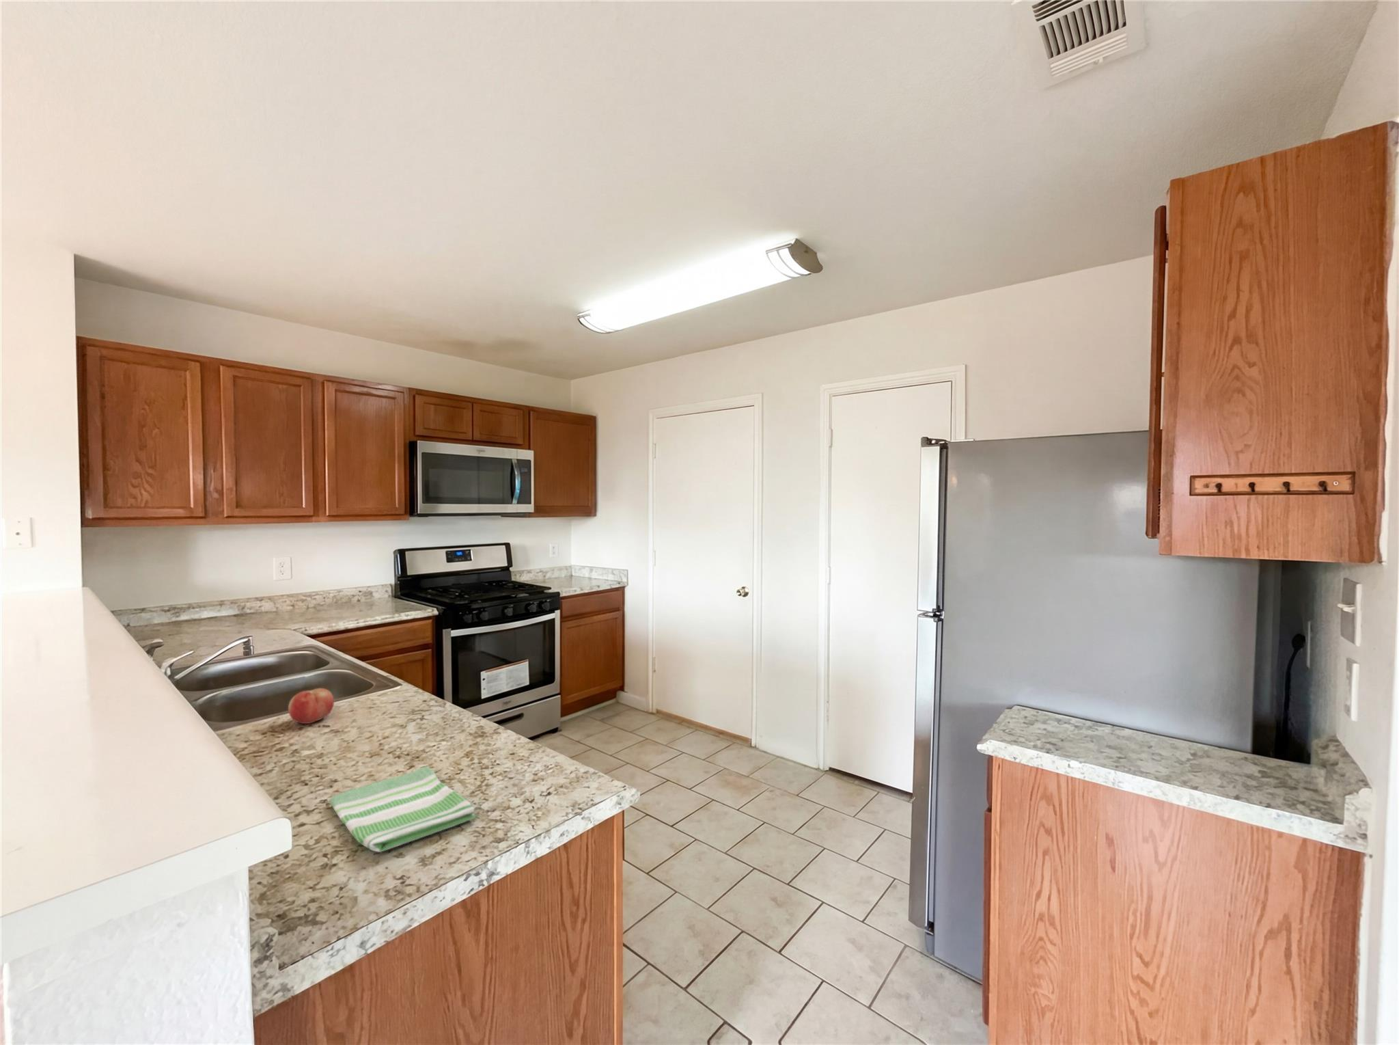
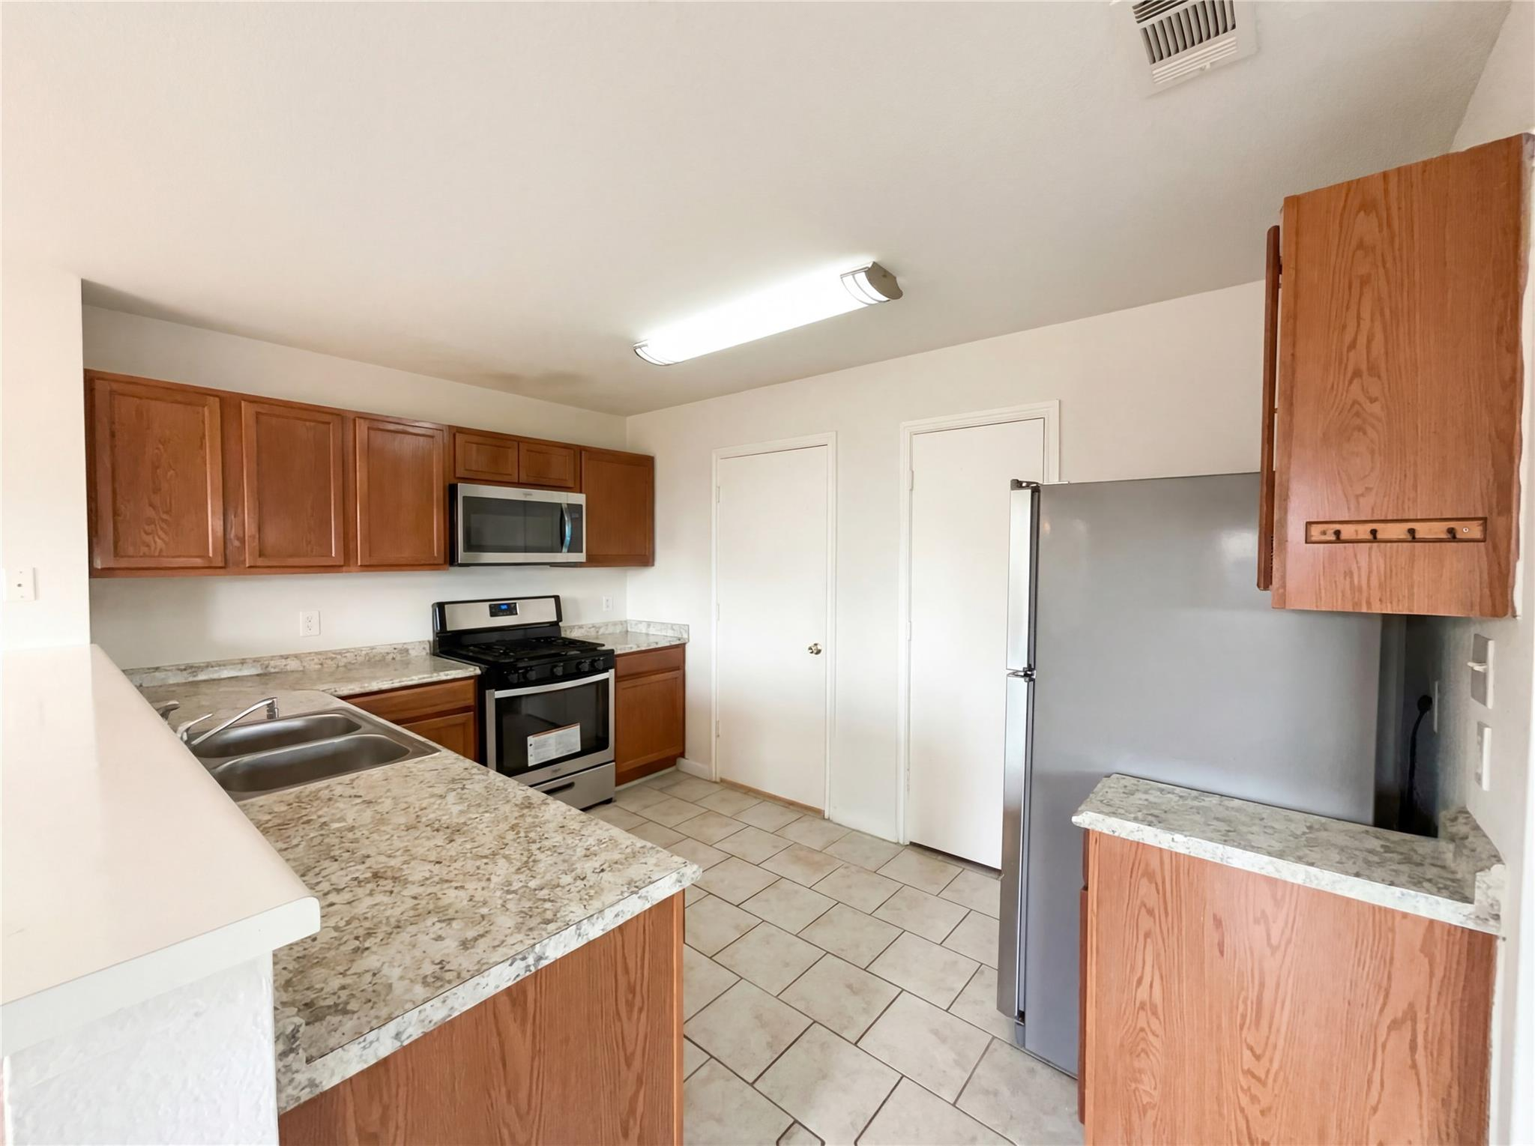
- dish towel [328,765,476,853]
- fruit [287,687,335,724]
